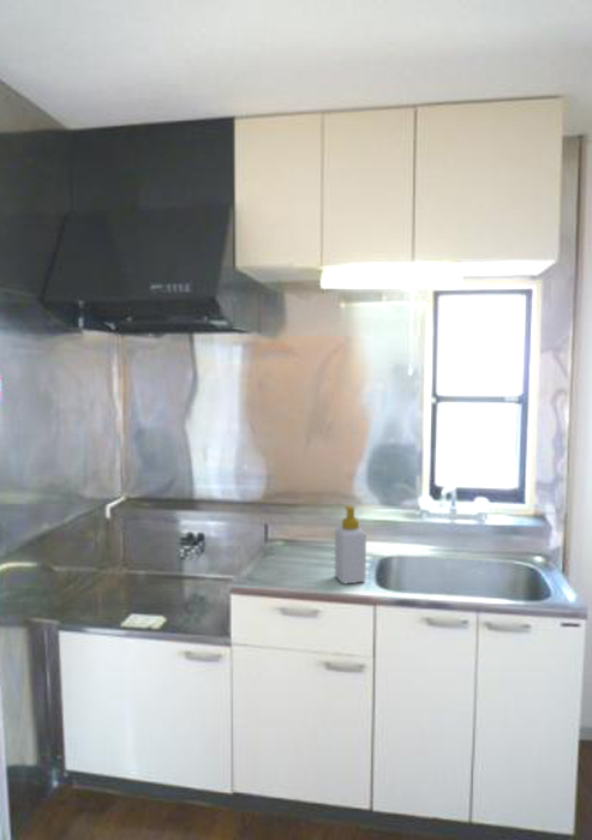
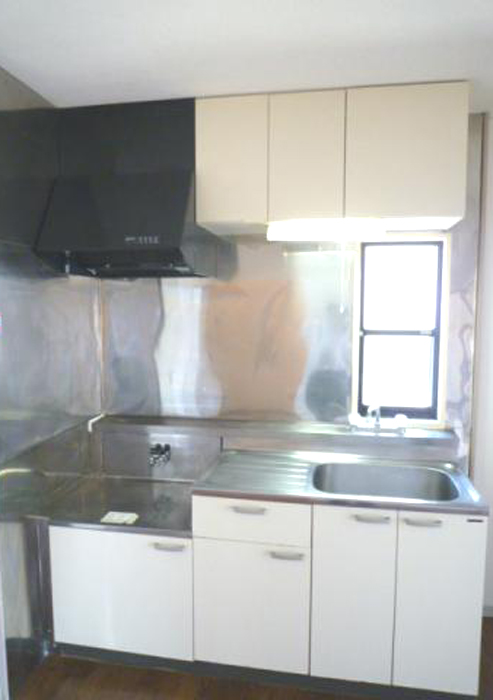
- soap bottle [334,504,367,584]
